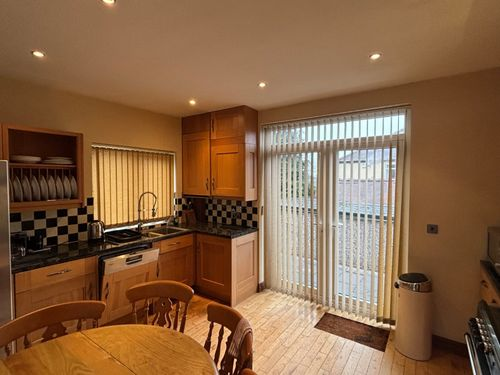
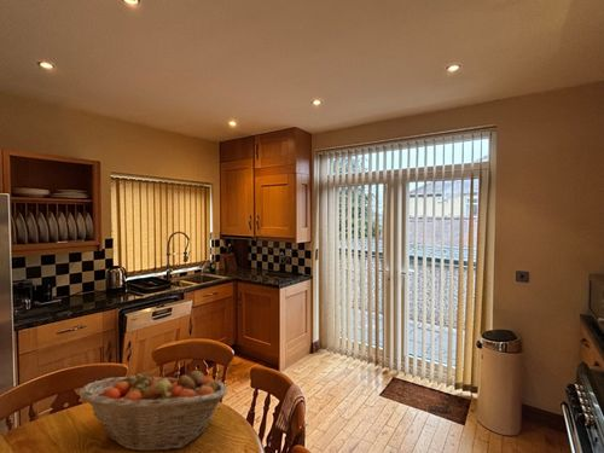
+ fruit basket [77,368,228,453]
